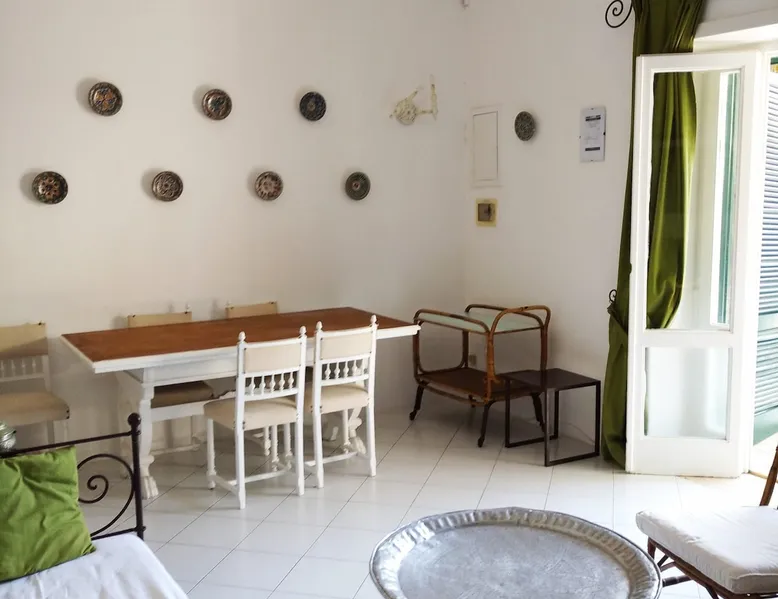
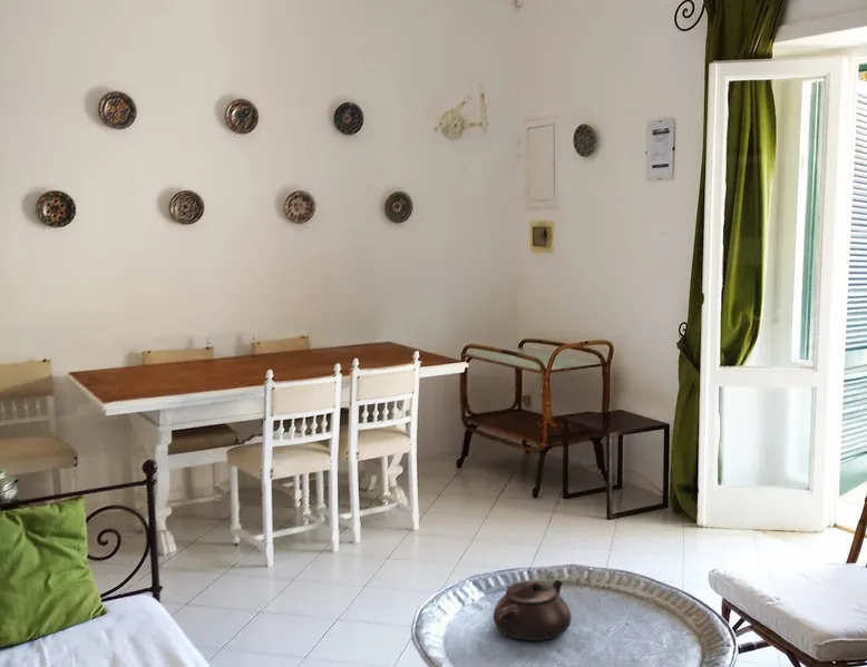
+ teapot [493,579,572,641]
